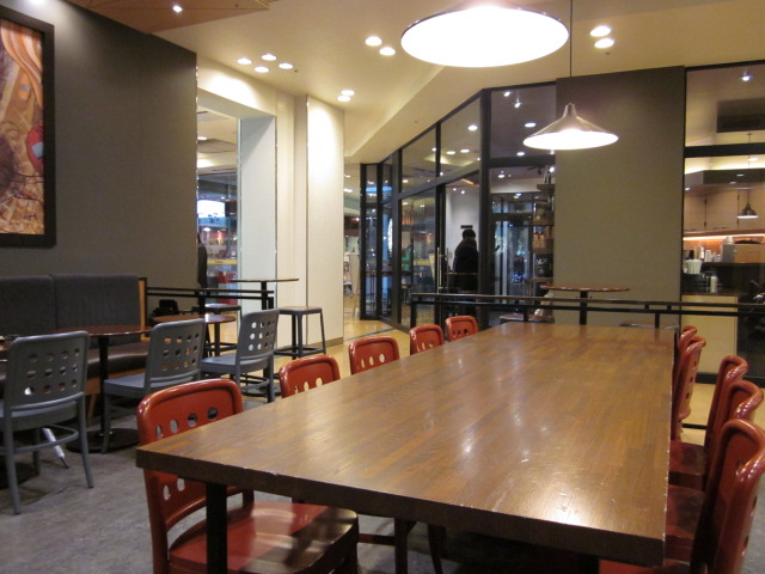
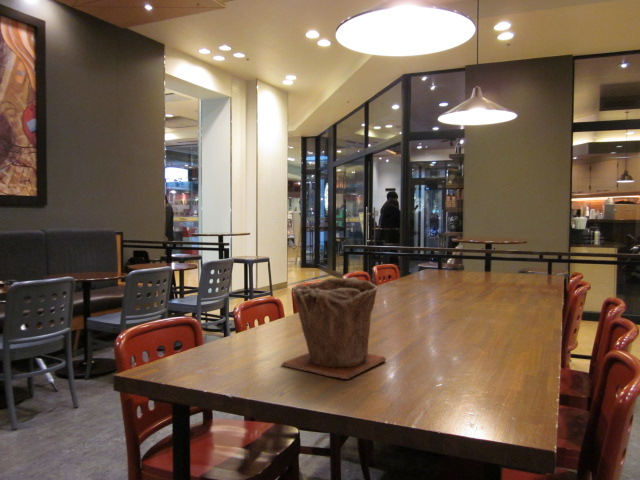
+ plant pot [281,276,387,381]
